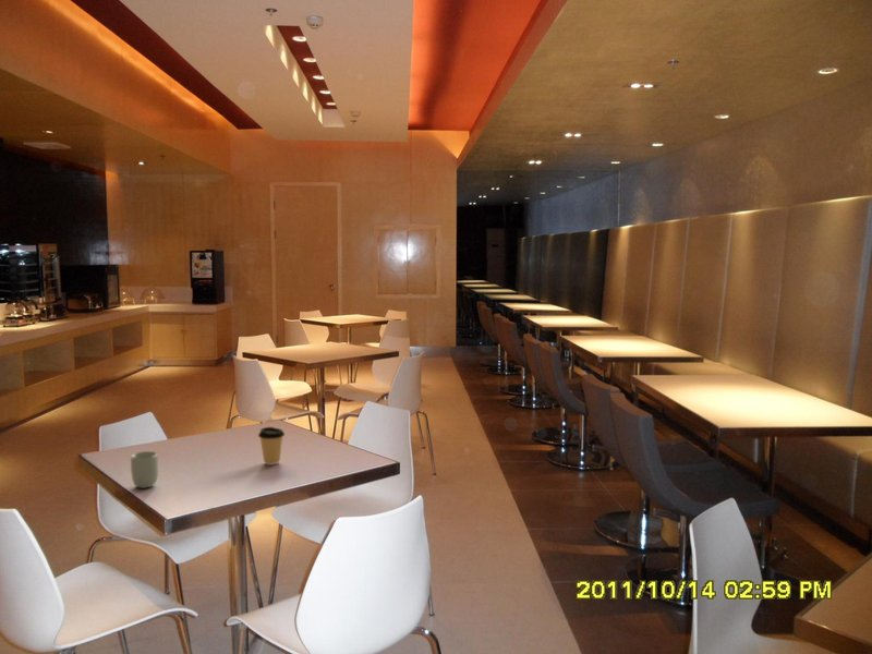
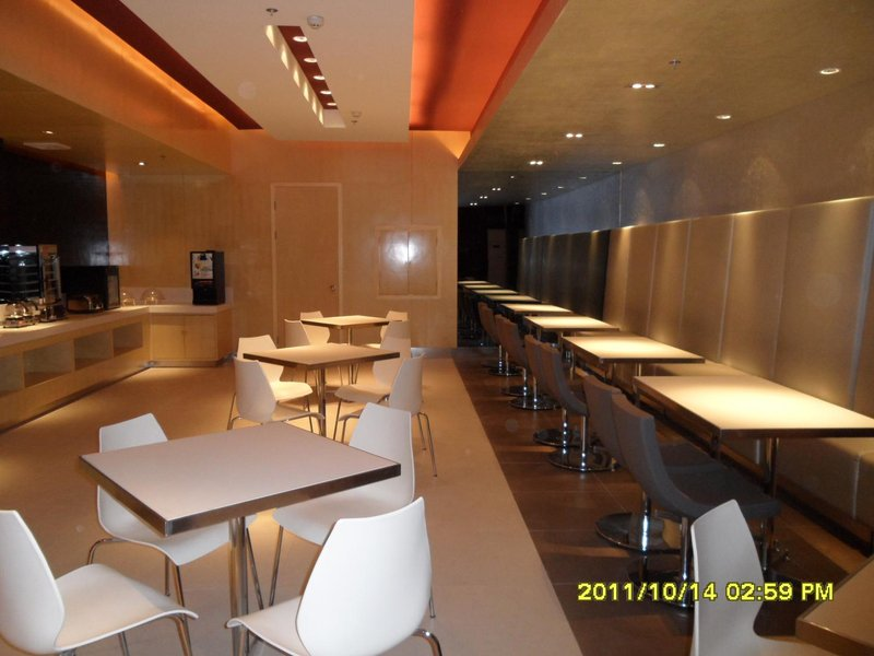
- coffee cup [257,426,286,467]
- cup [130,450,159,489]
